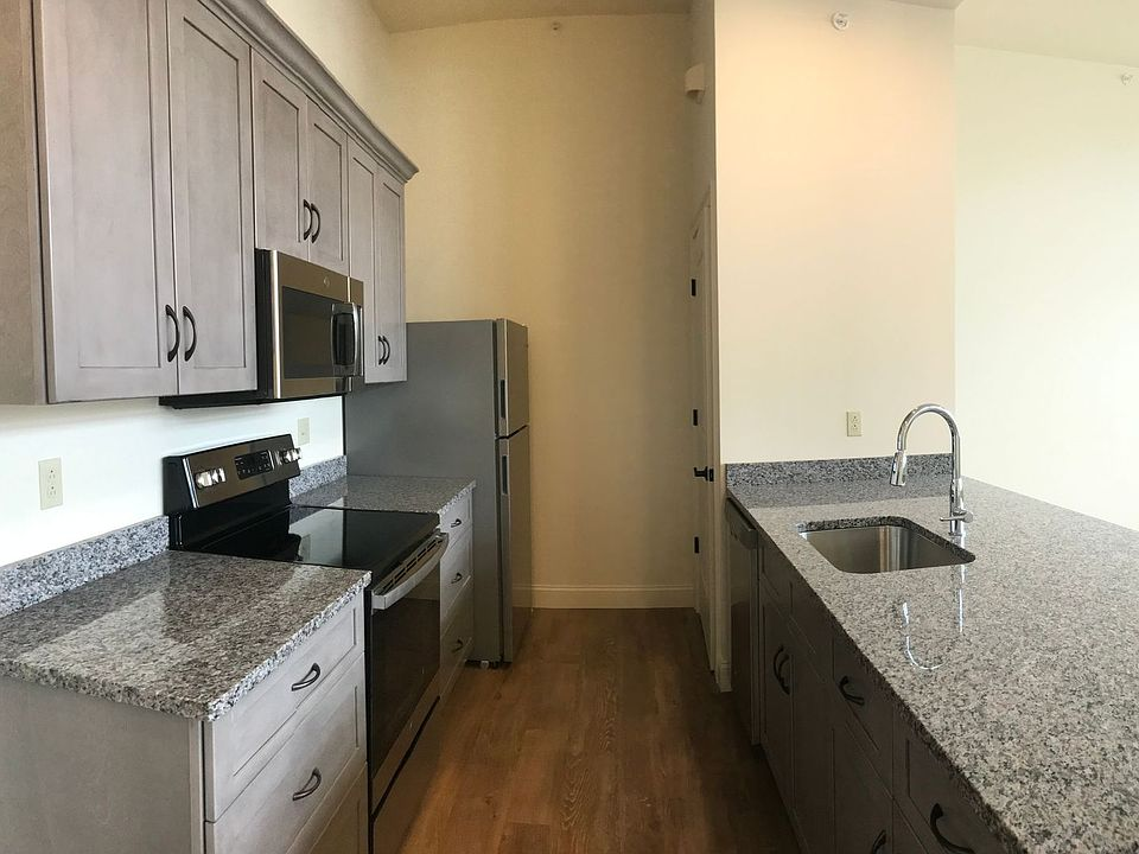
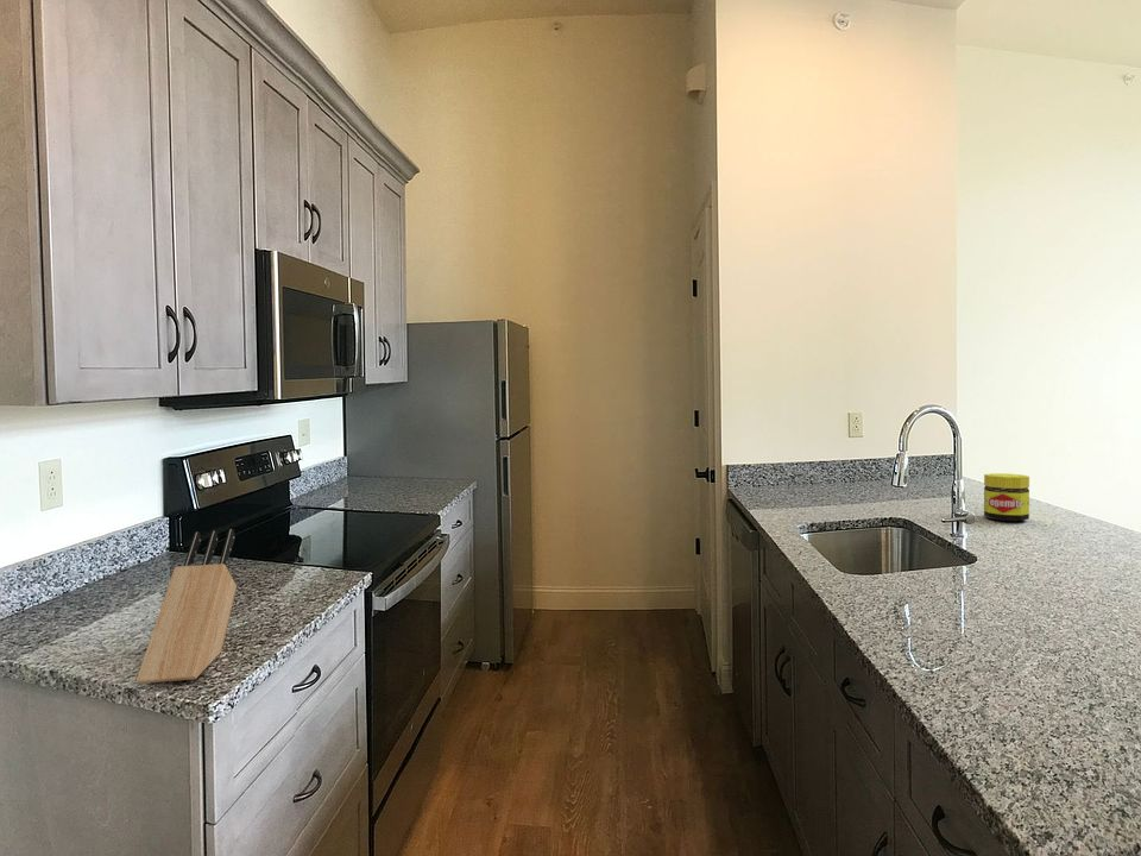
+ jar [983,472,1030,522]
+ knife block [135,528,238,685]
